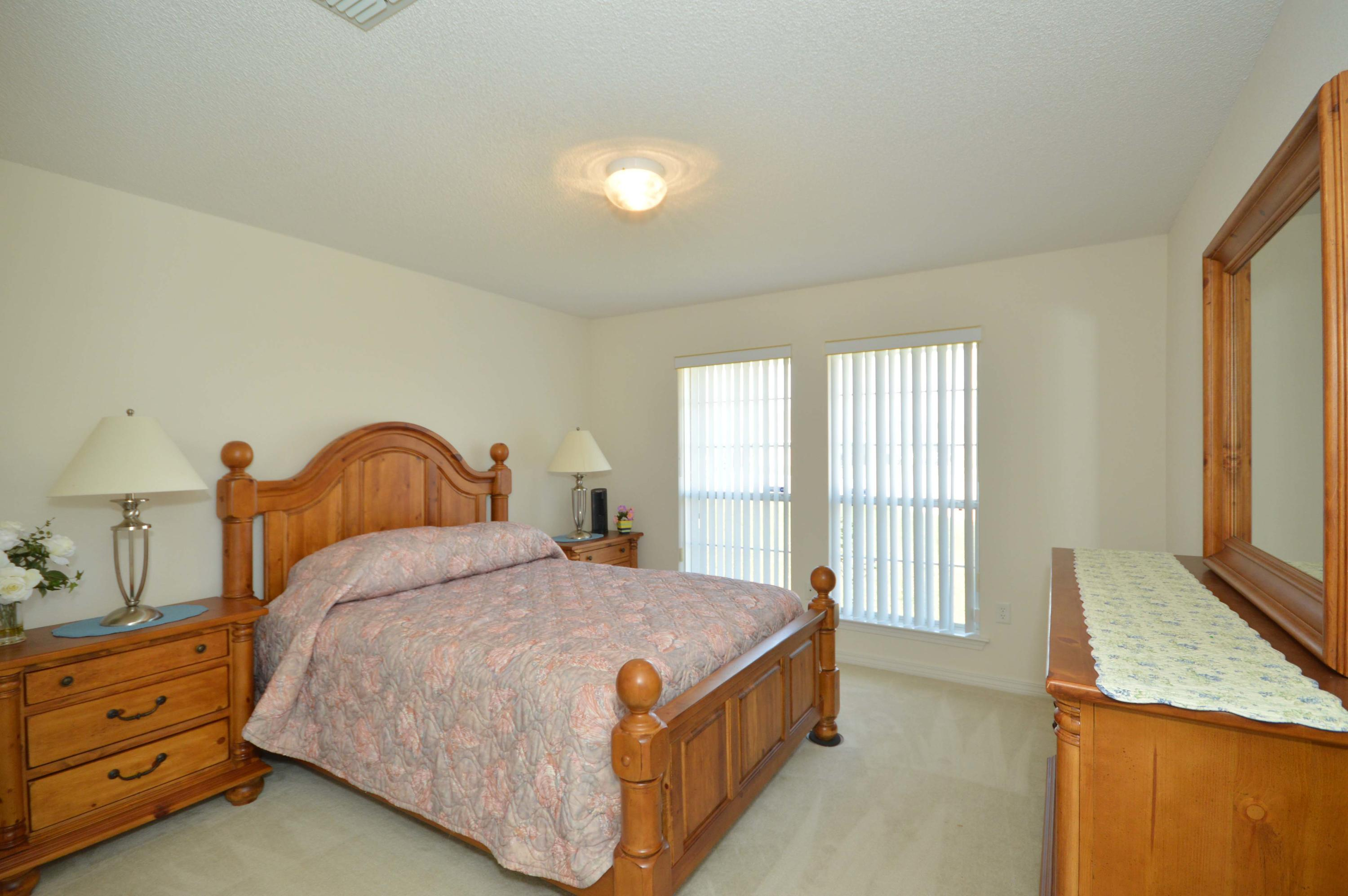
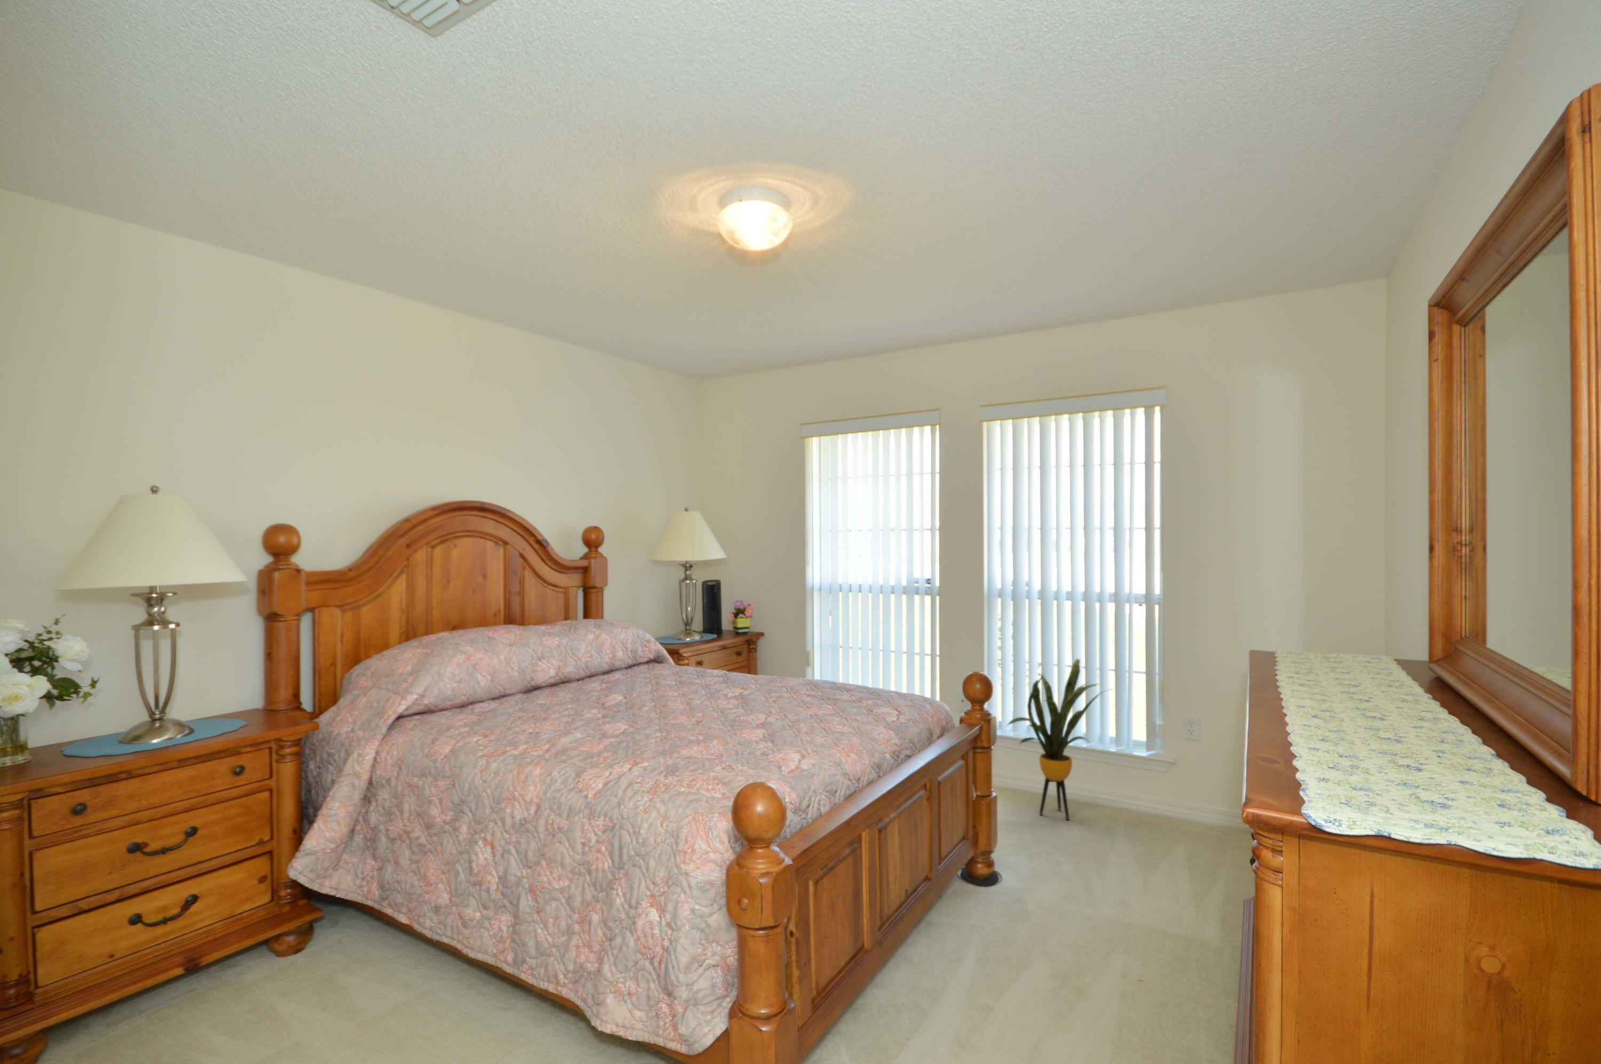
+ house plant [1005,658,1113,821]
